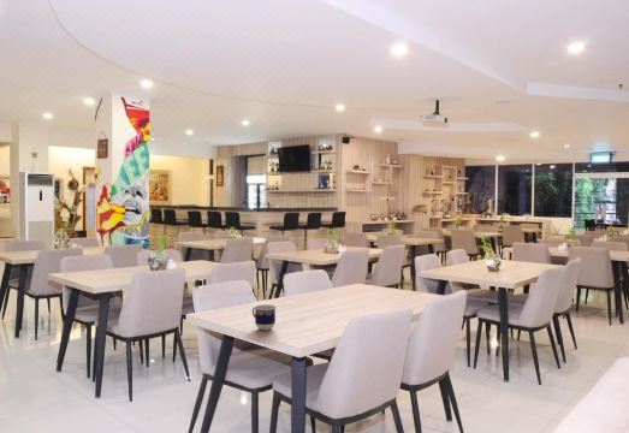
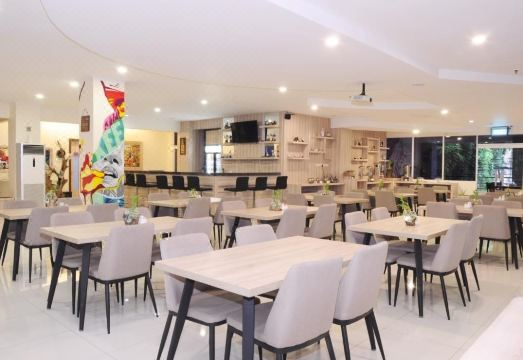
- cup [251,303,277,331]
